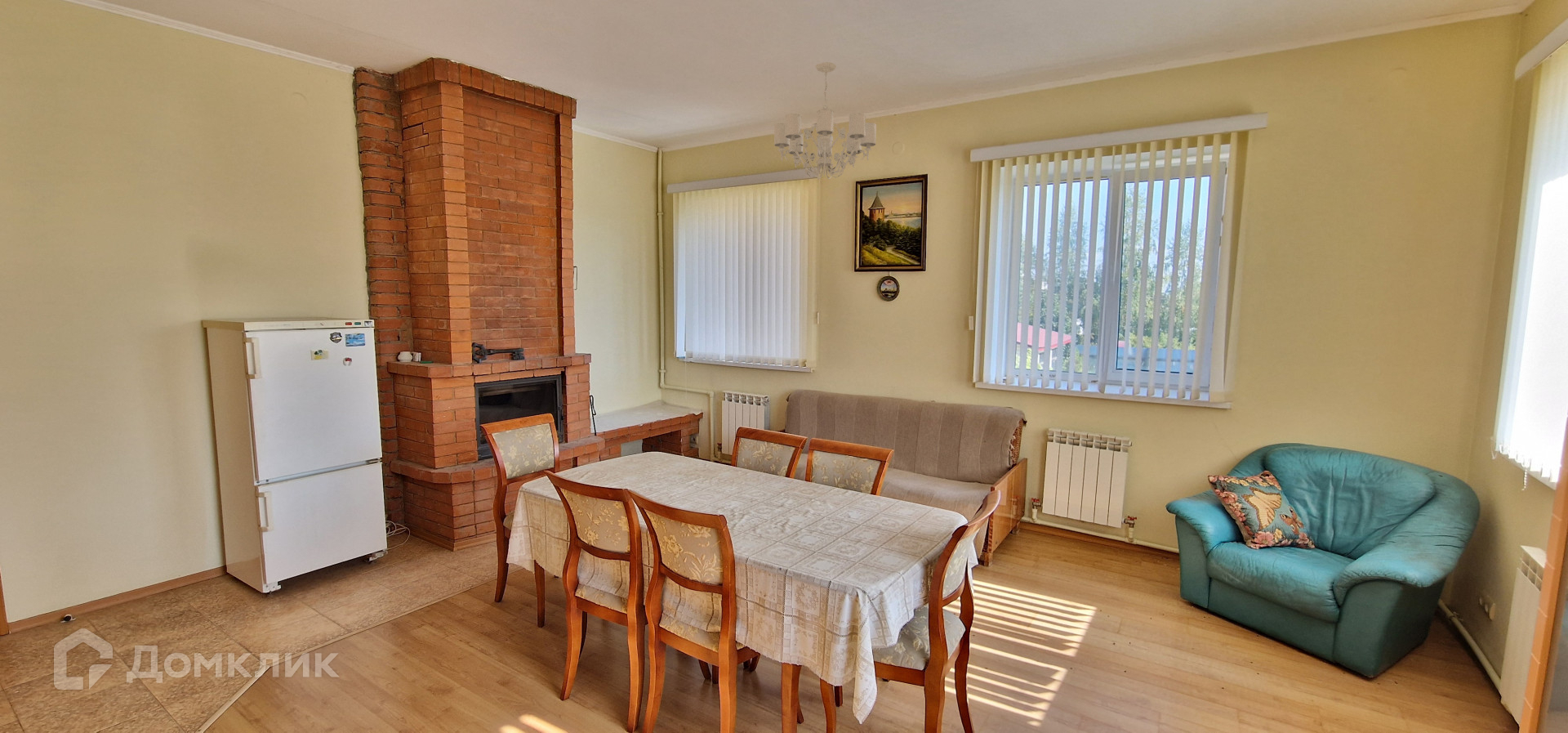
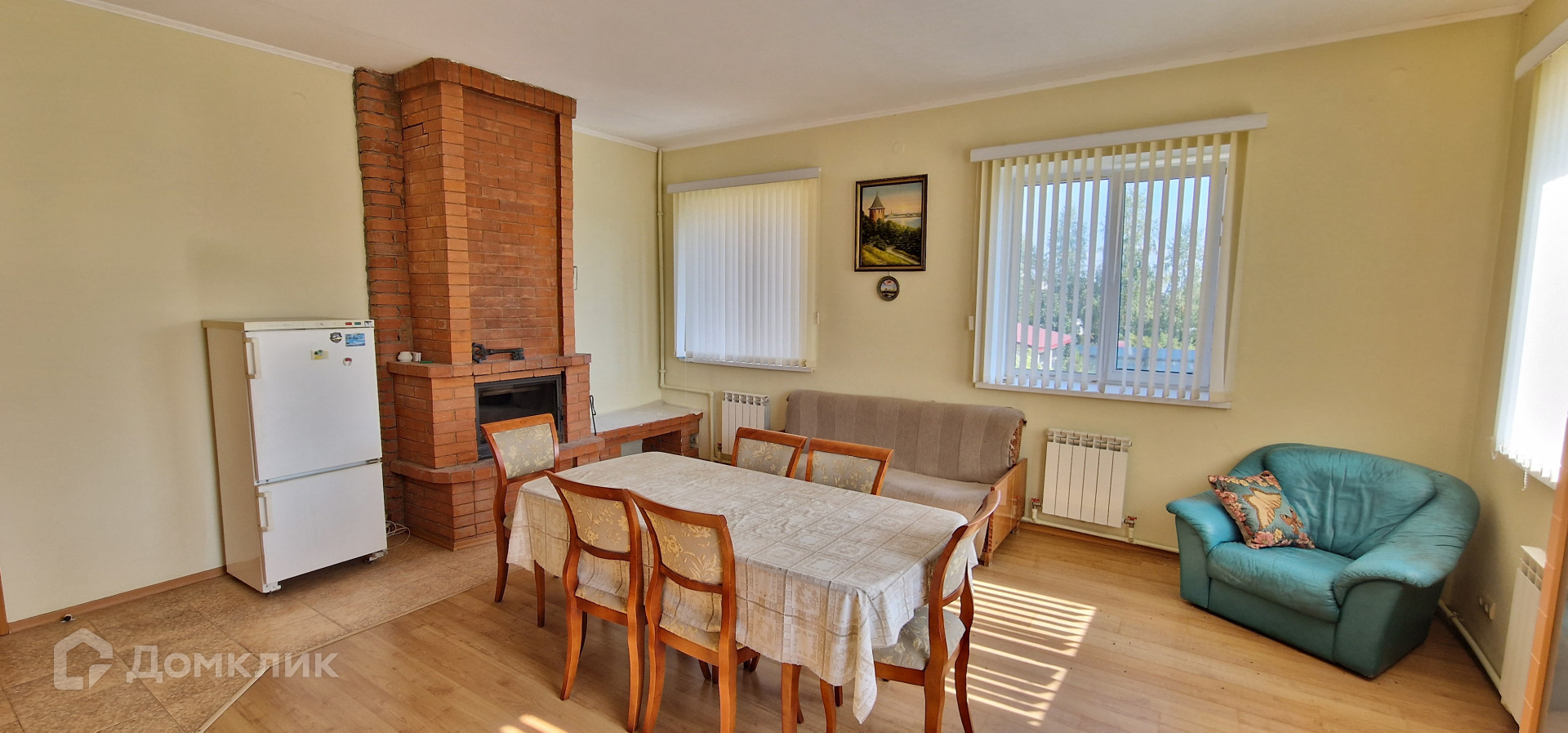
- chandelier [773,61,877,180]
